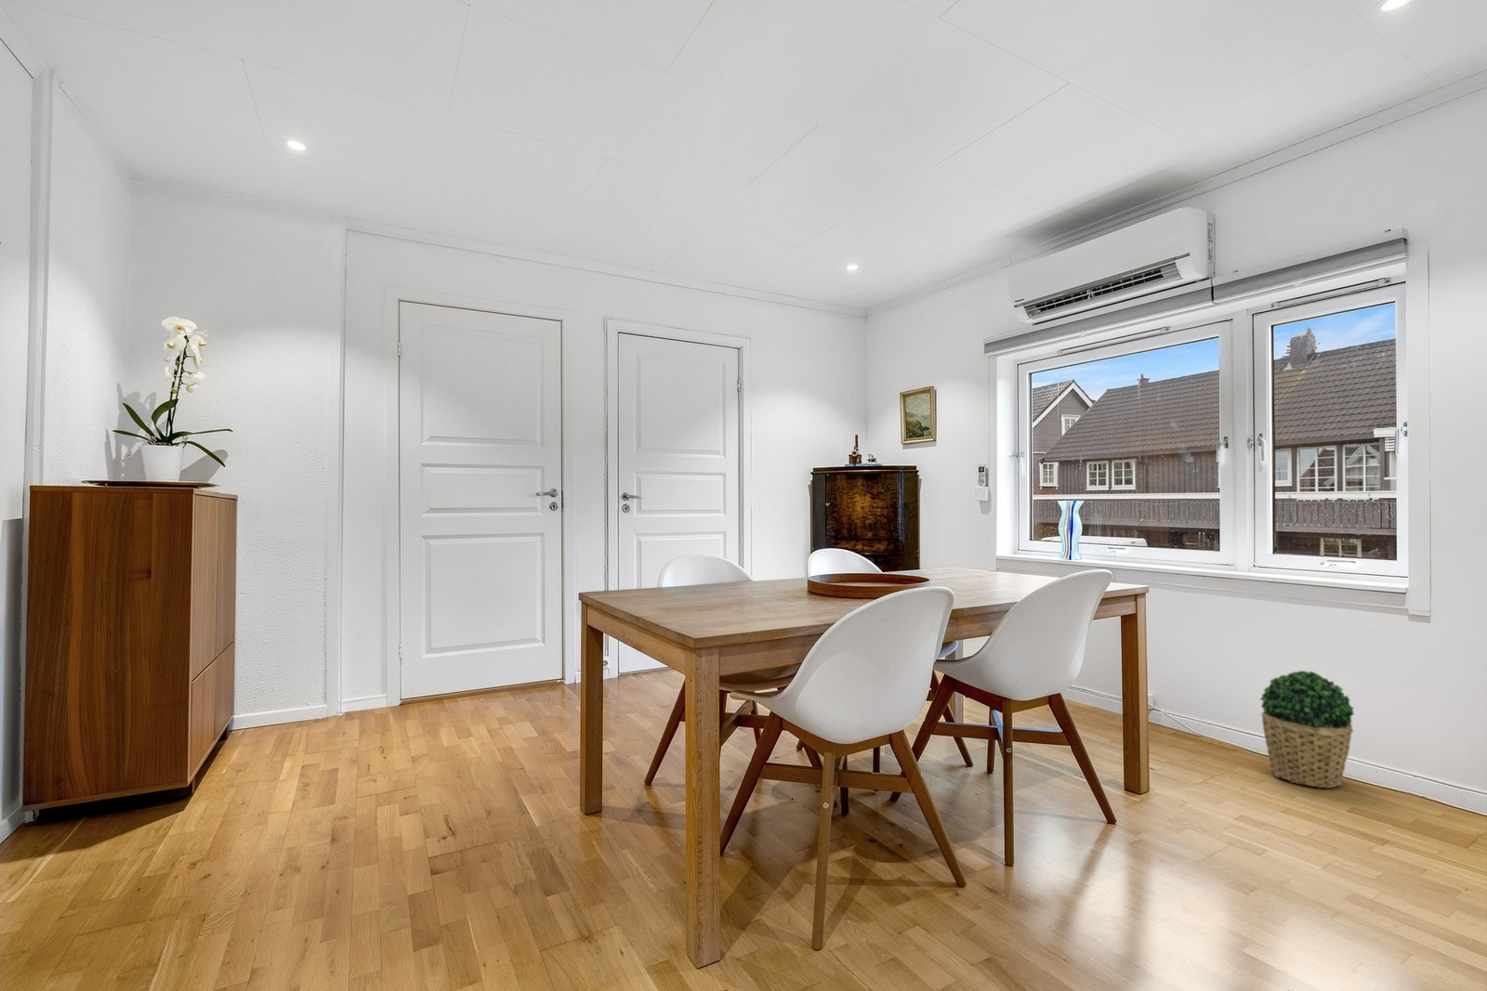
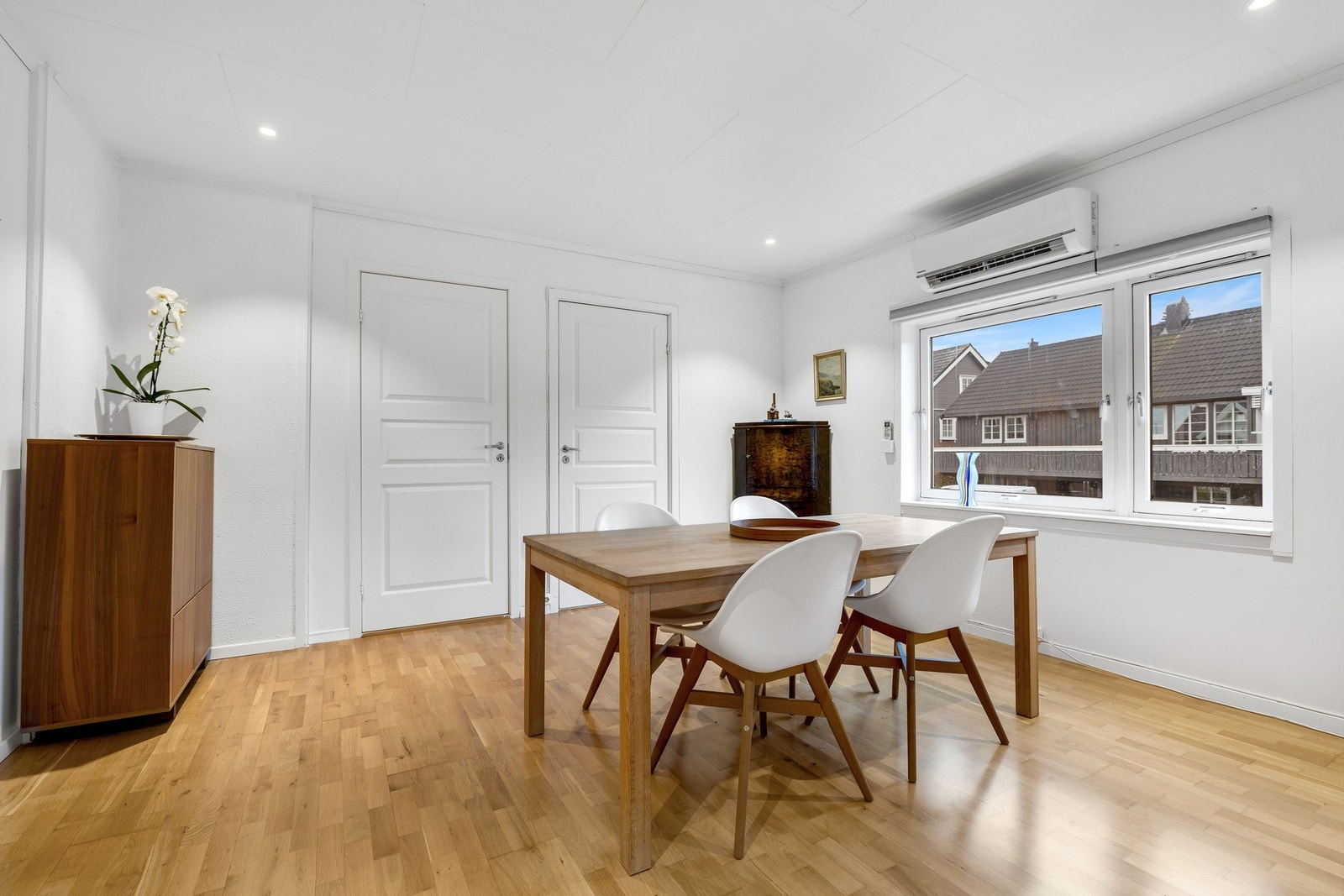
- potted plant [1259,669,1355,789]
